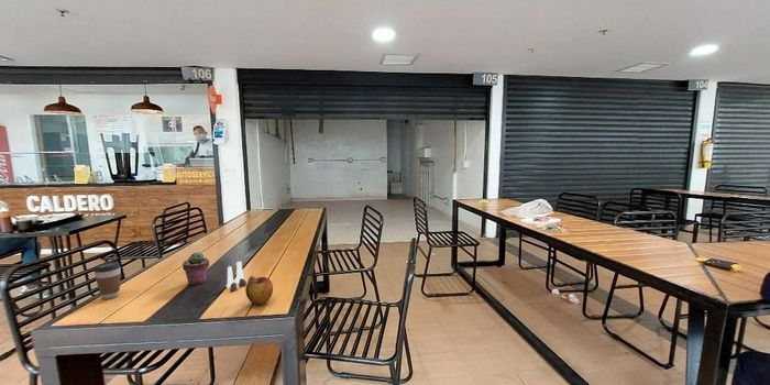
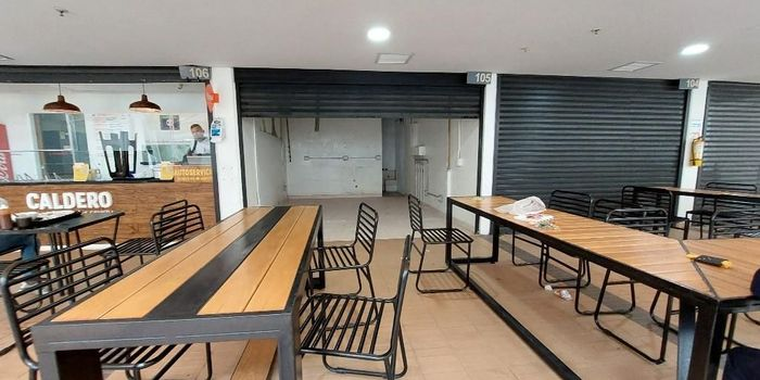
- salt and pepper shaker set [226,261,256,292]
- coffee cup [92,261,122,300]
- potted succulent [182,251,210,286]
- apple [244,276,274,306]
